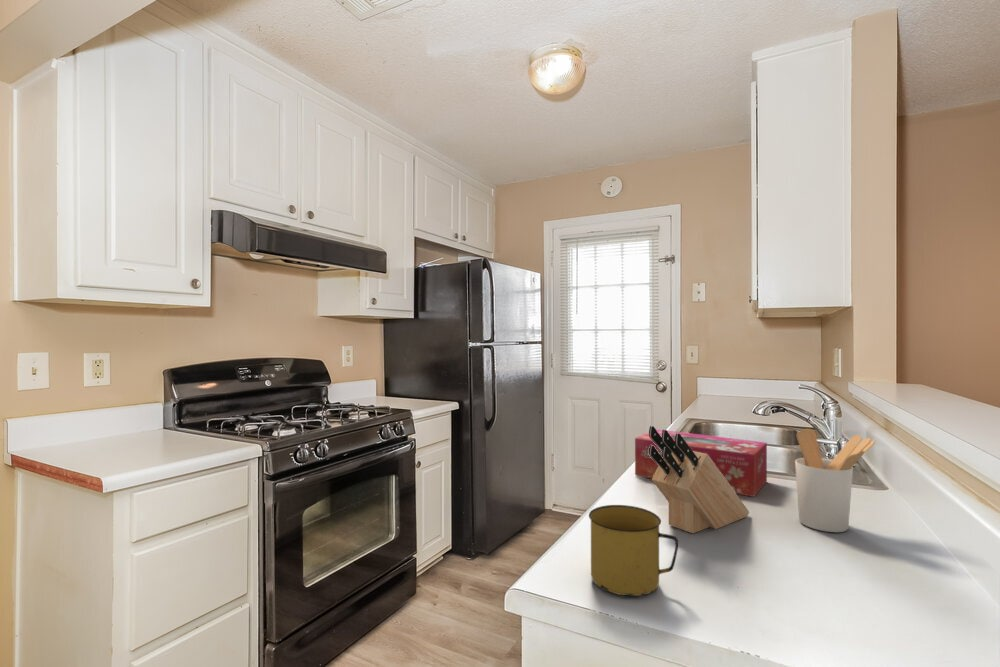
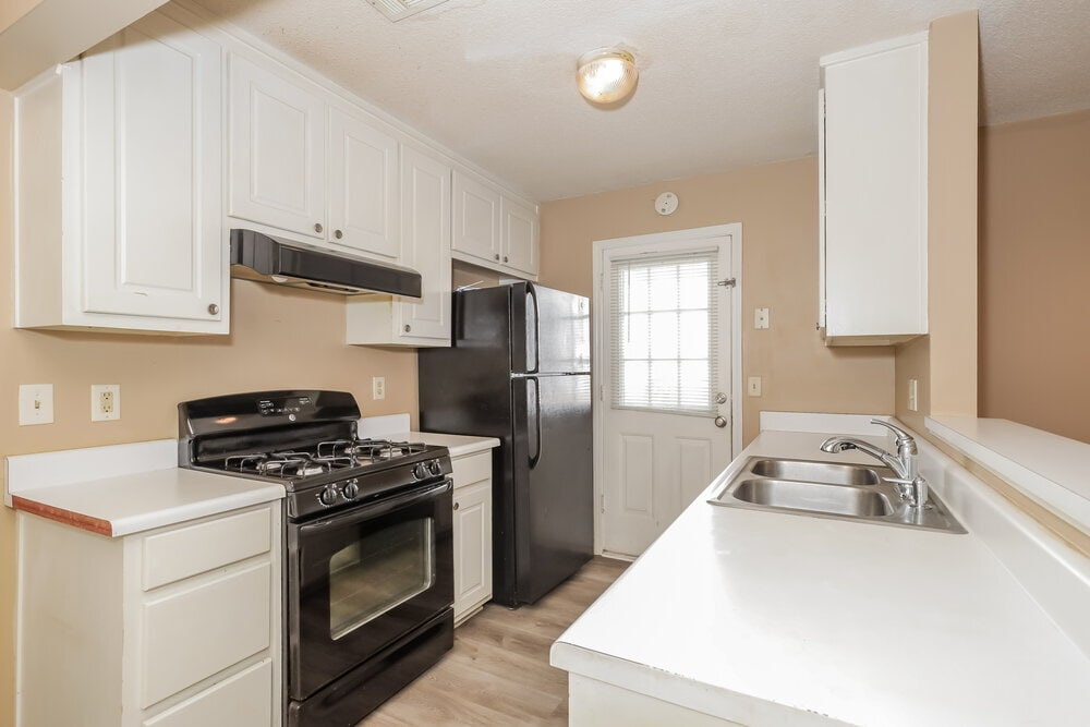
- utensil holder [794,428,876,533]
- mug [588,504,679,597]
- tissue box [634,428,768,498]
- knife block [648,425,750,534]
